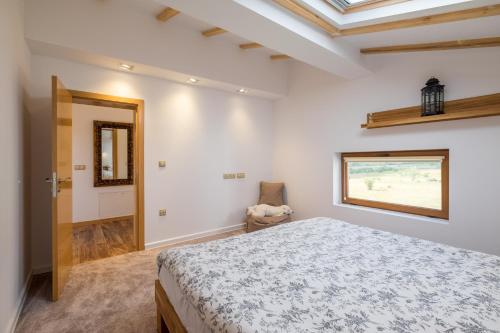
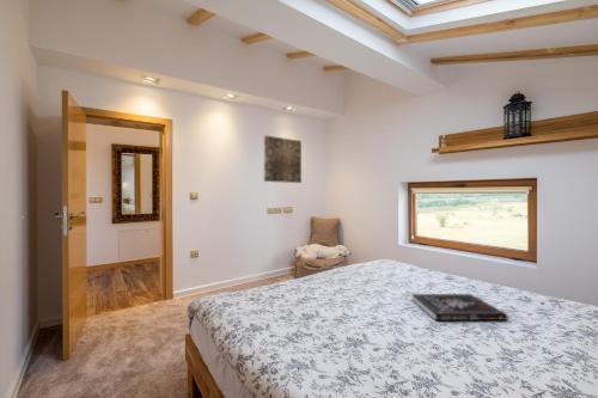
+ wall art [263,135,303,184]
+ book [410,293,509,322]
